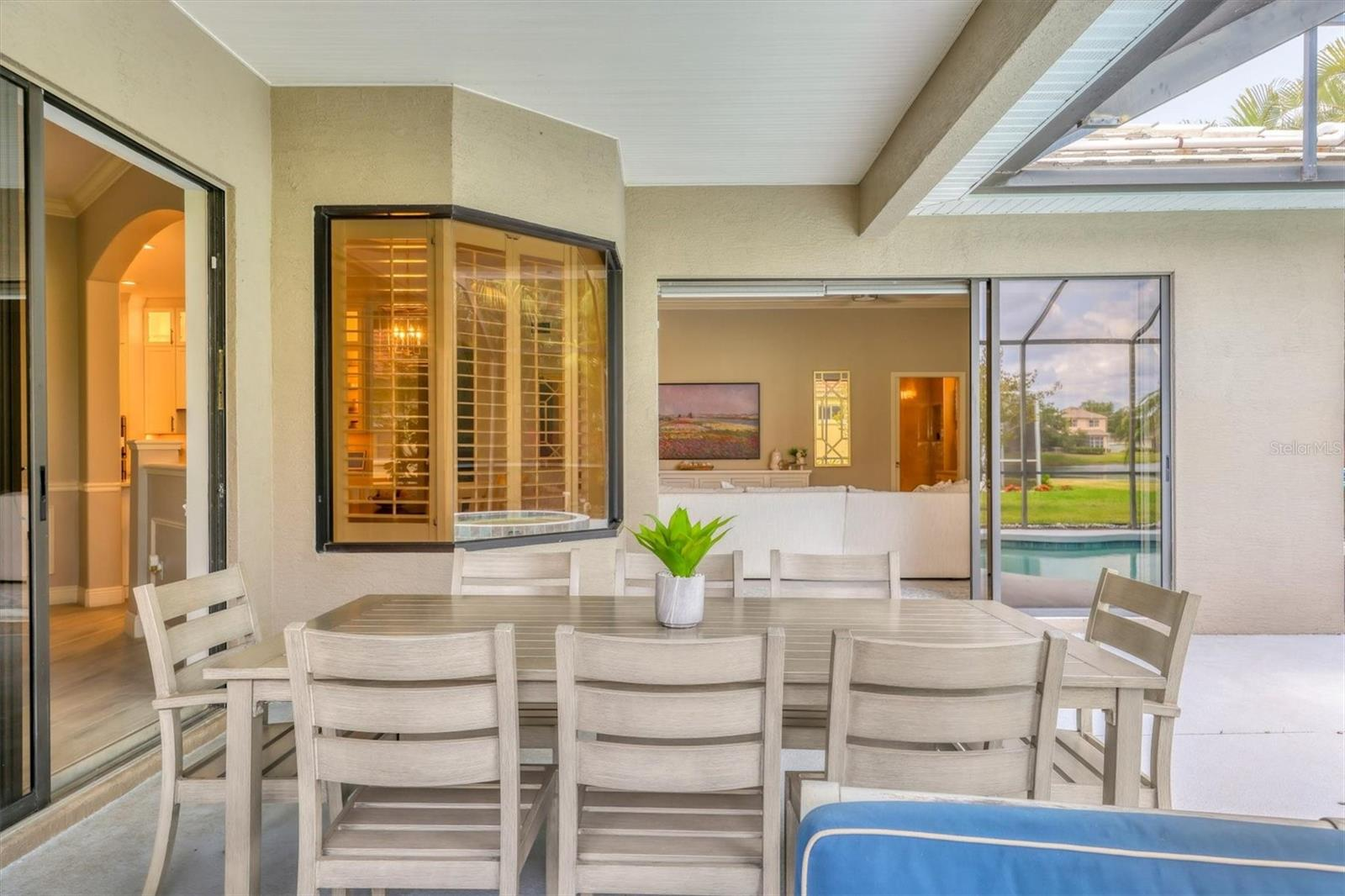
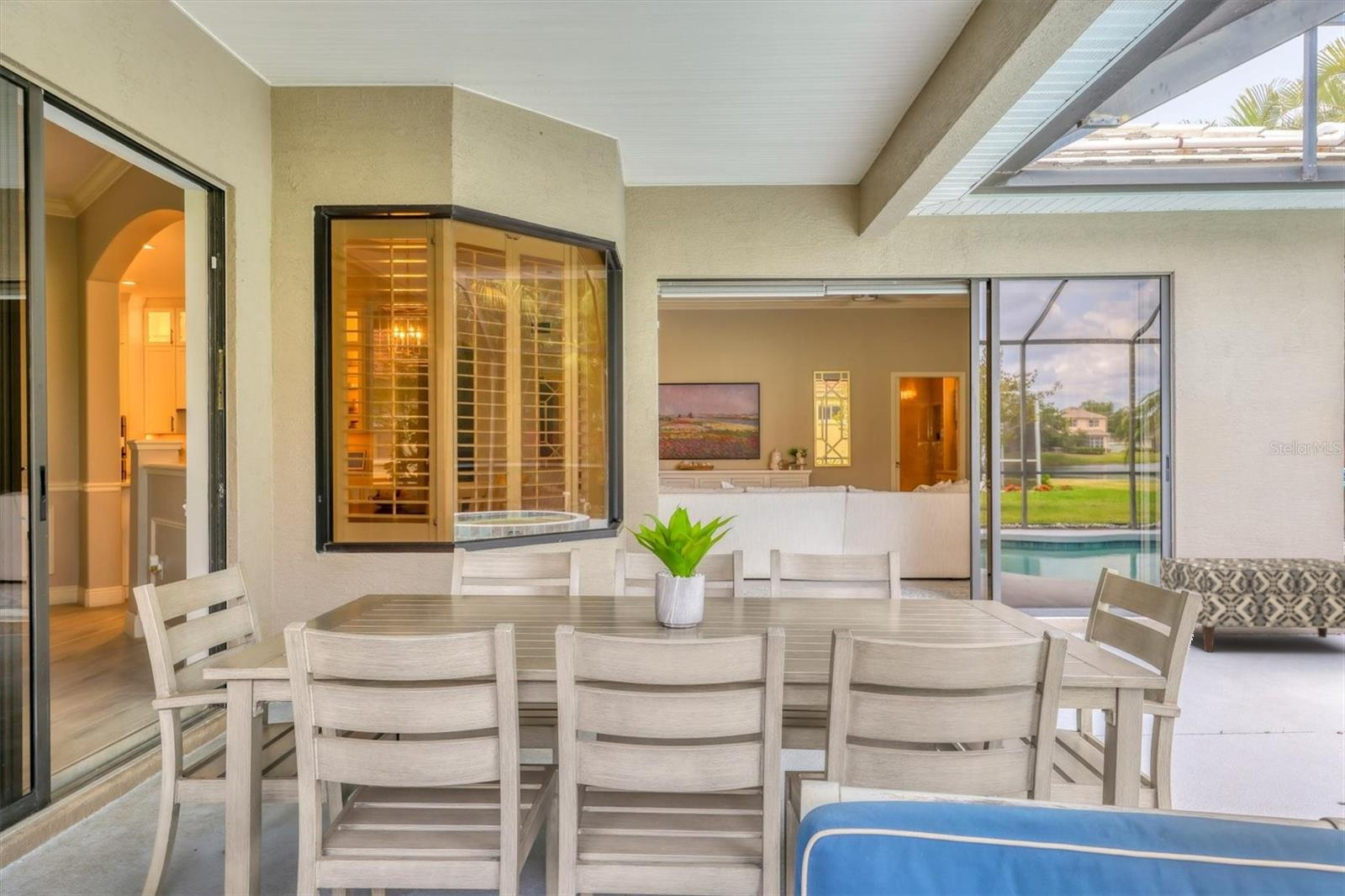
+ bench [1159,556,1345,653]
